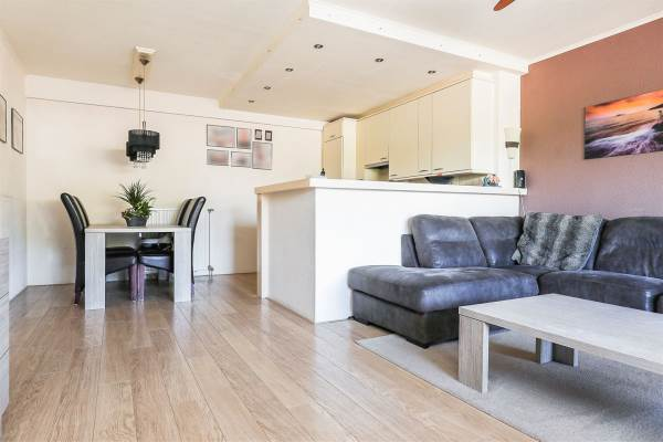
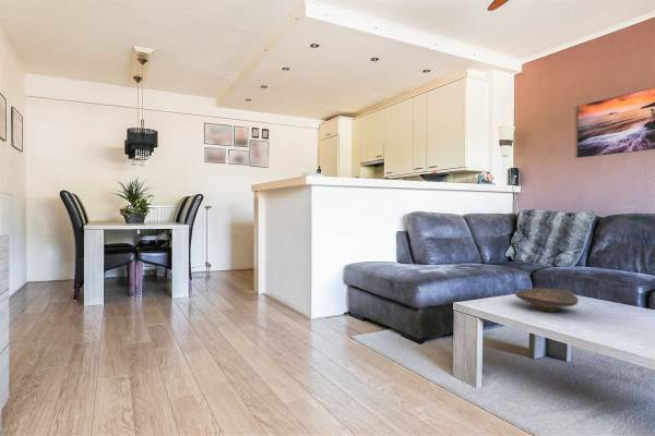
+ decorative bowl [514,288,580,313]
